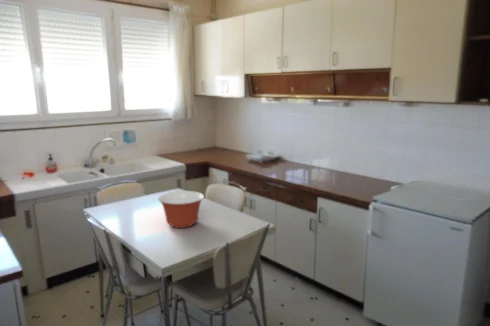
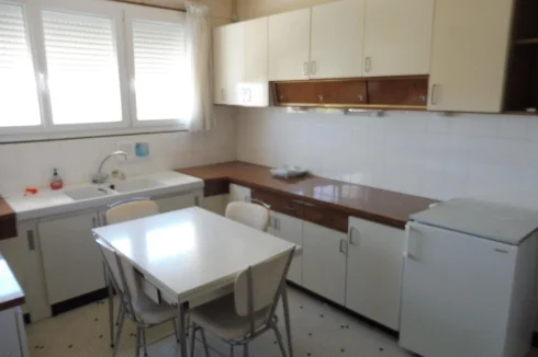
- mixing bowl [157,190,205,229]
